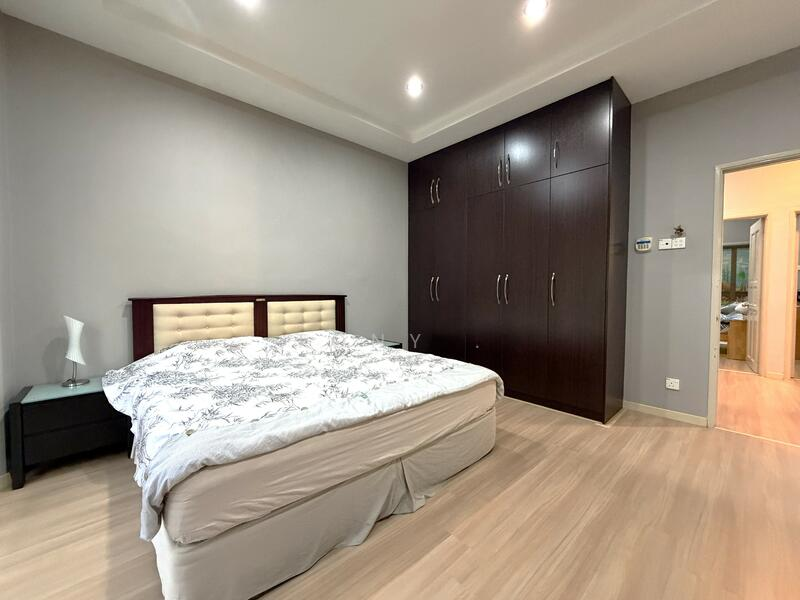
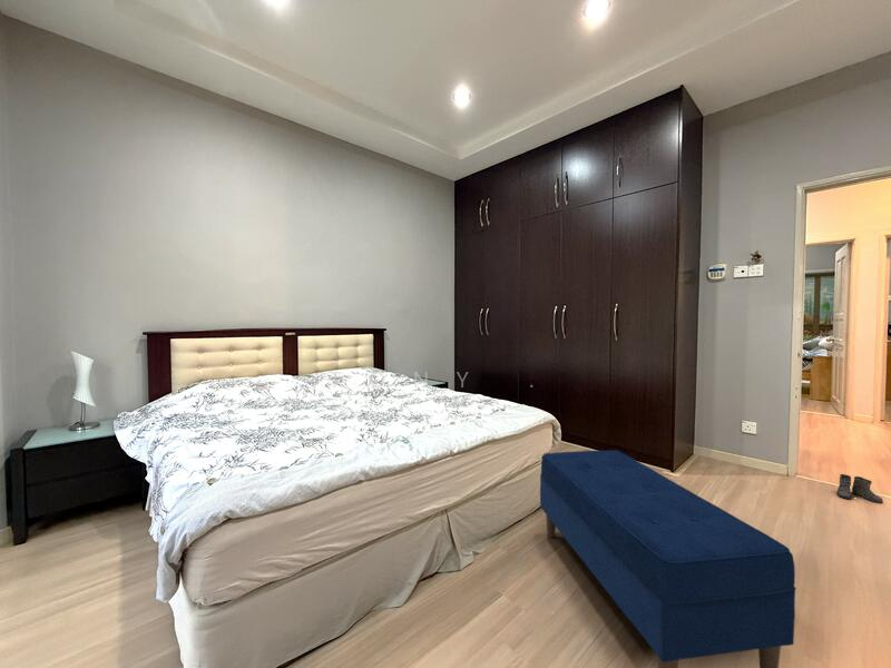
+ boots [832,473,884,504]
+ bench [539,449,797,668]
